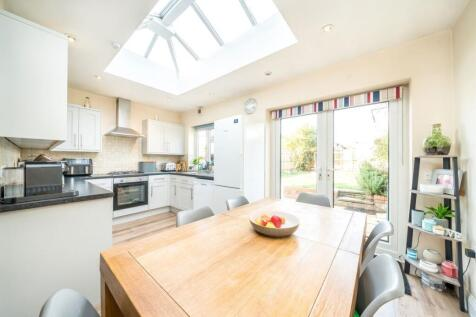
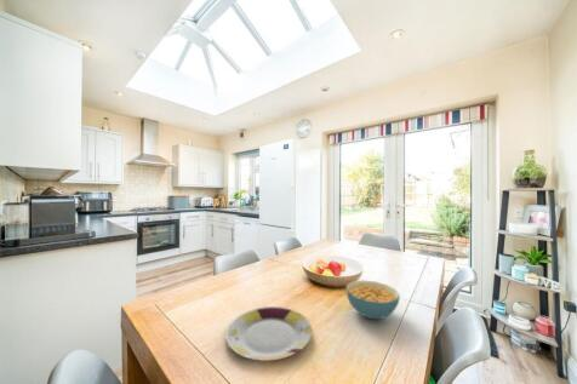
+ cereal bowl [345,279,401,320]
+ plate [225,305,313,362]
